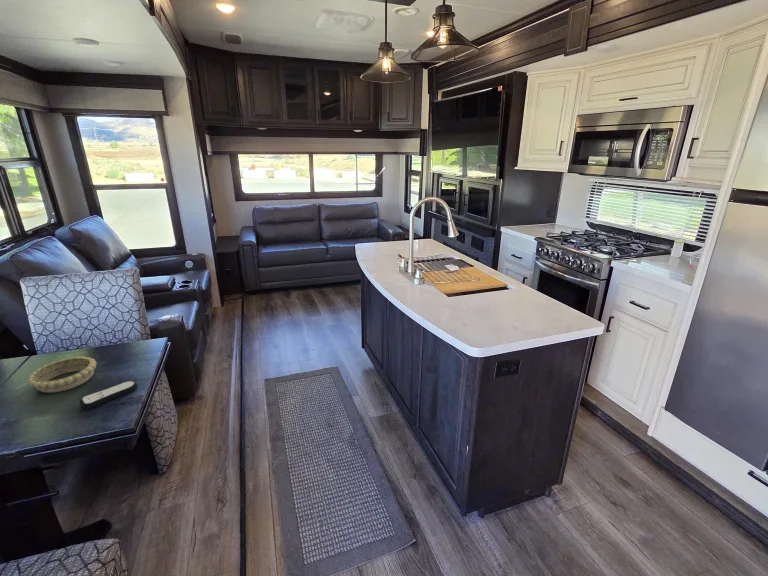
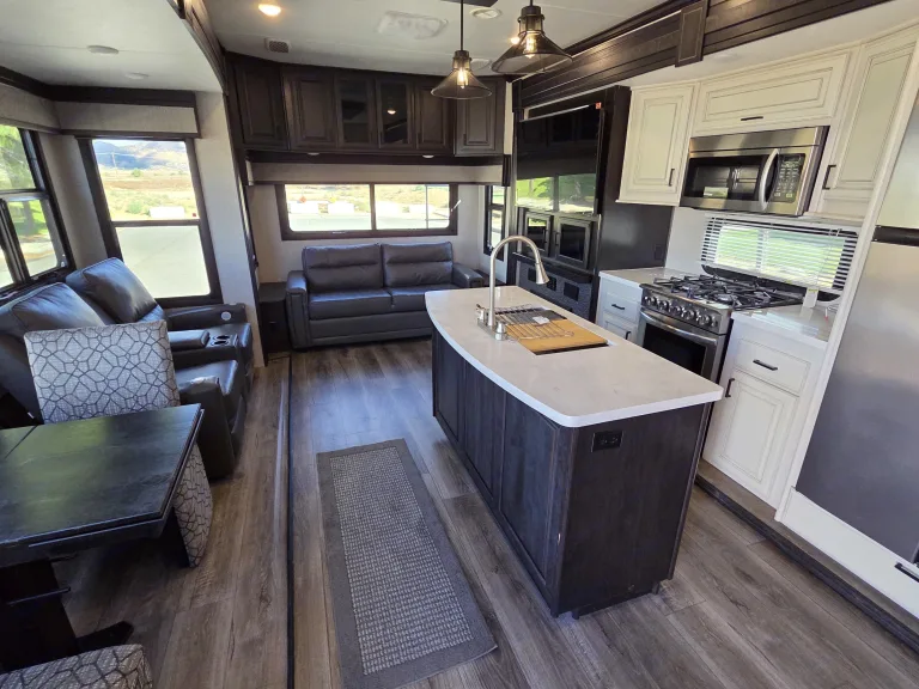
- remote control [78,380,138,410]
- decorative bowl [27,356,98,394]
